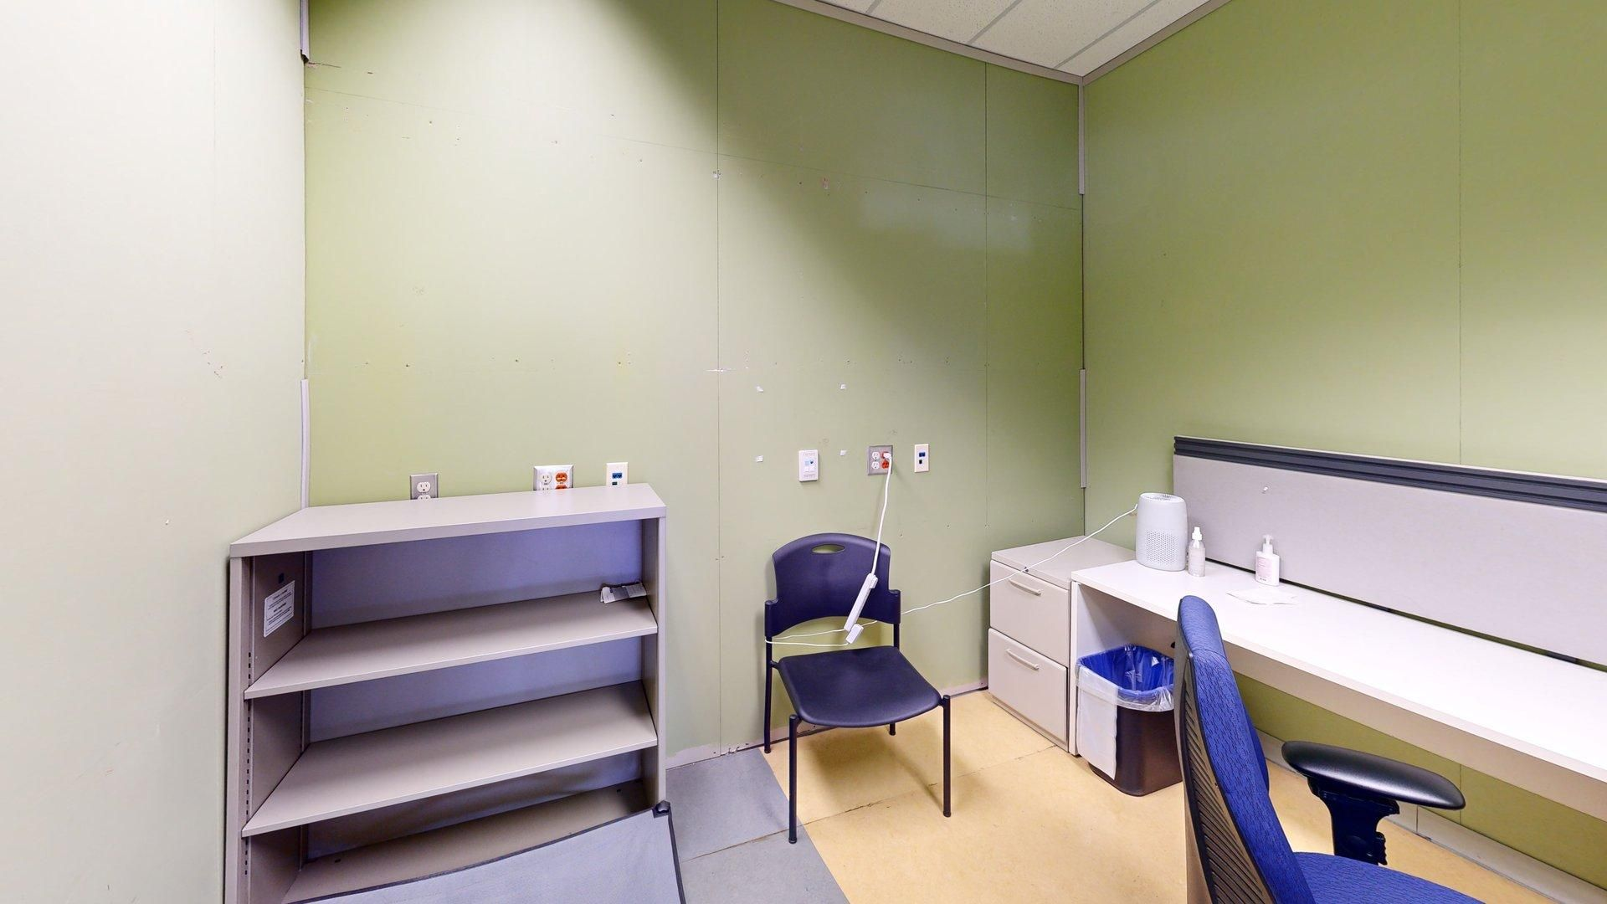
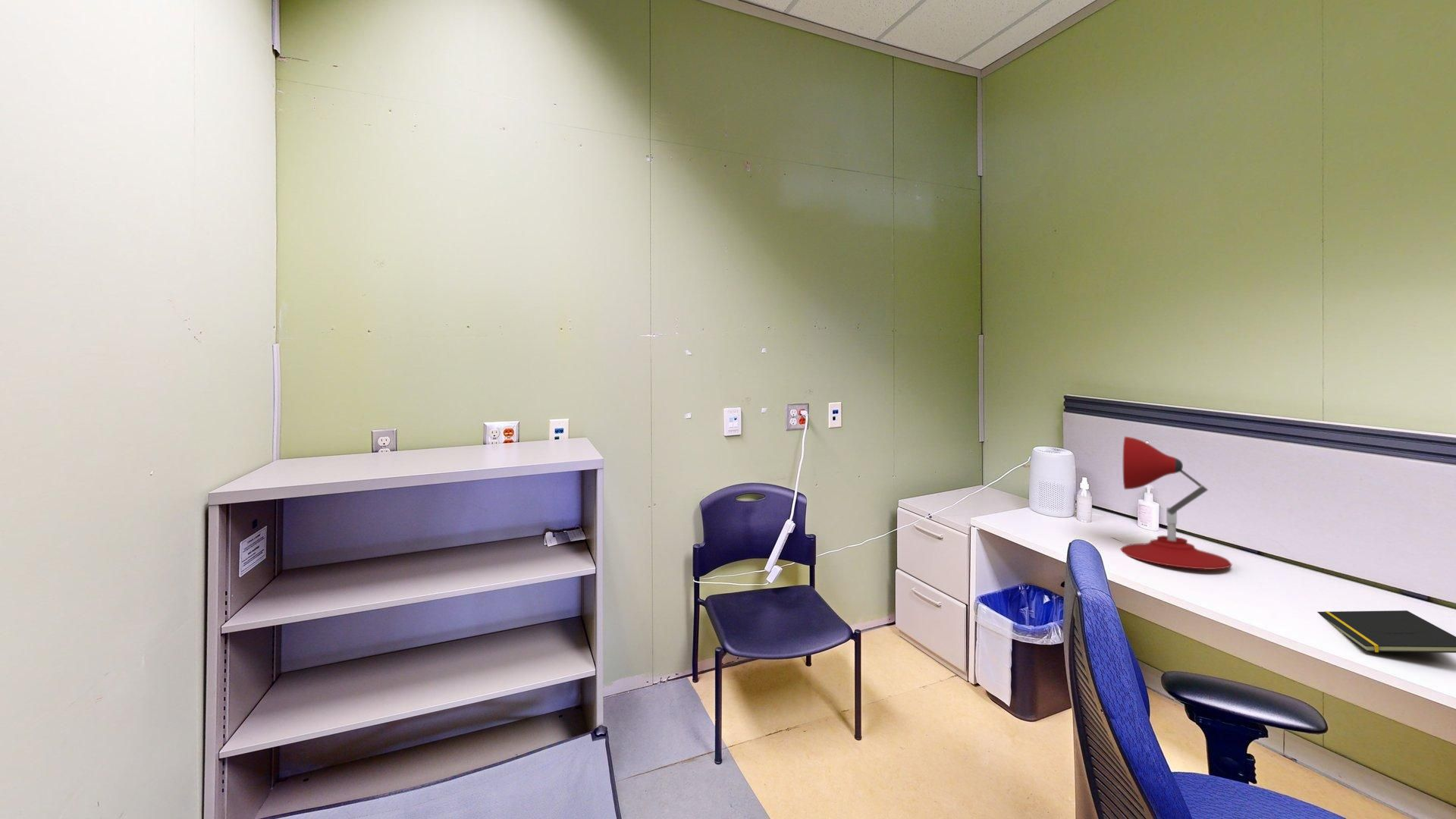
+ desk lamp [1119,435,1232,570]
+ notepad [1317,610,1456,654]
